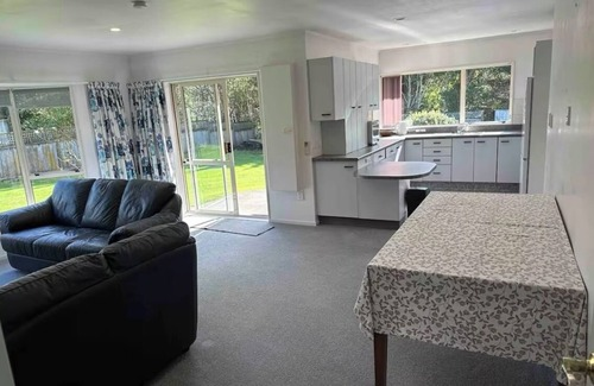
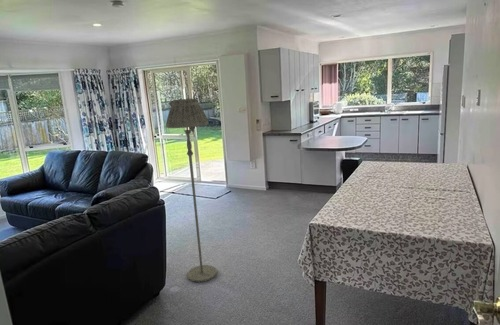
+ floor lamp [165,97,218,283]
